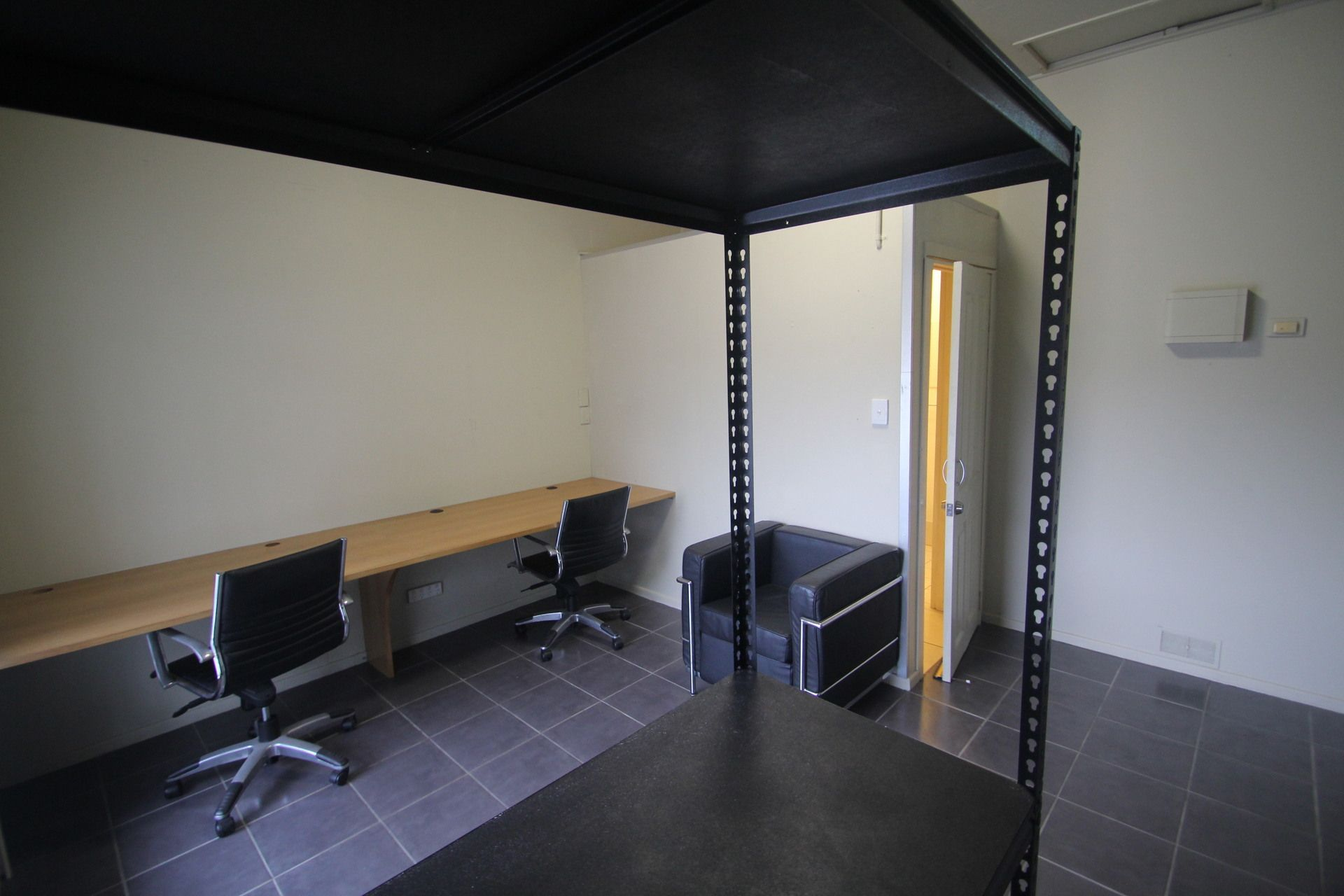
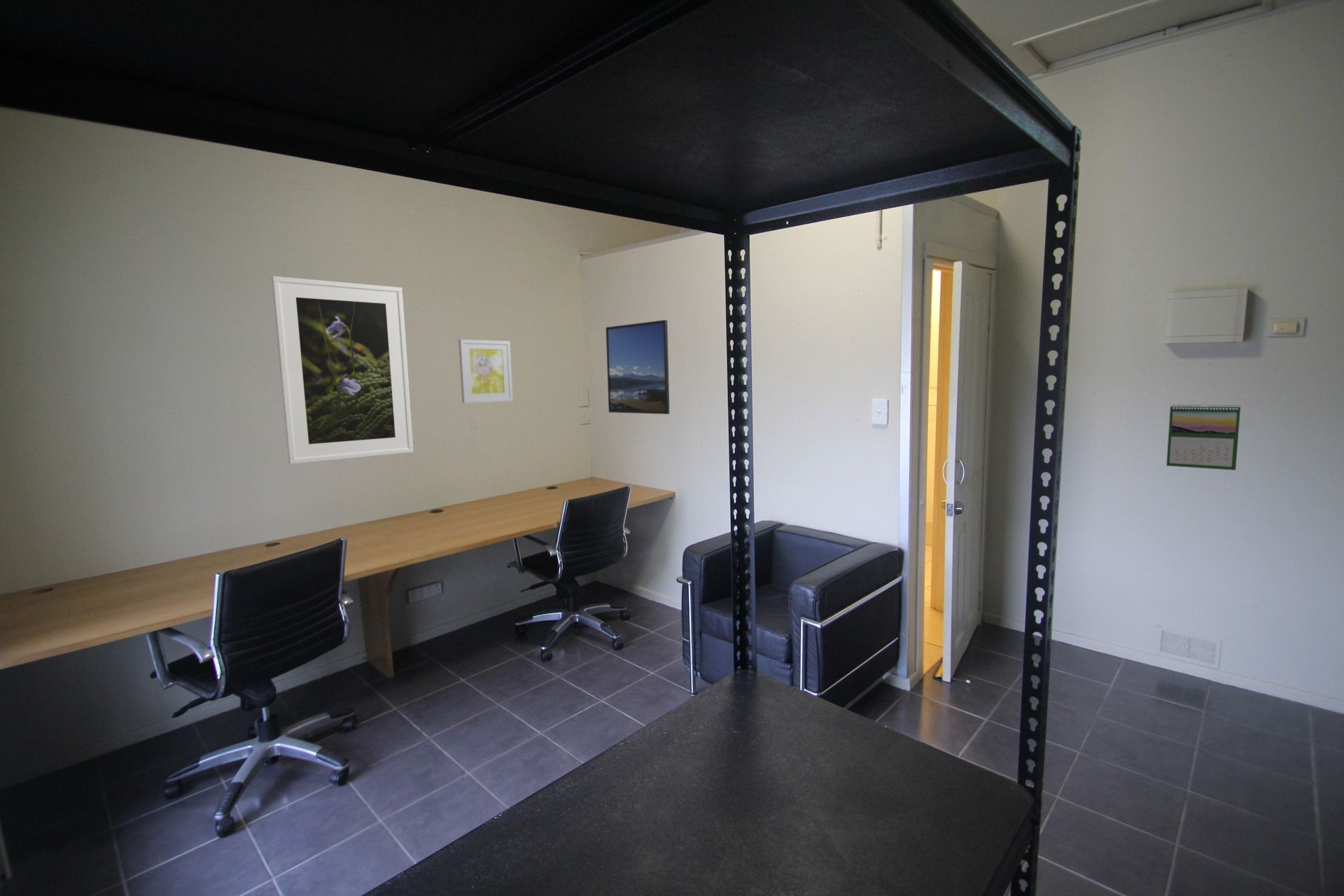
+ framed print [605,319,670,415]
+ calendar [1166,403,1241,471]
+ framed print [271,276,414,465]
+ wall art [458,339,514,404]
